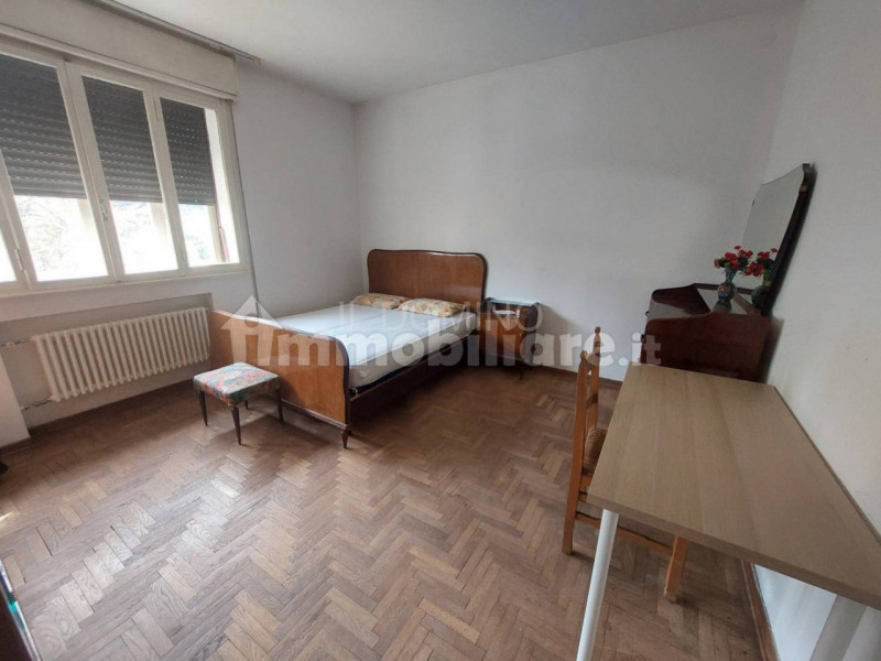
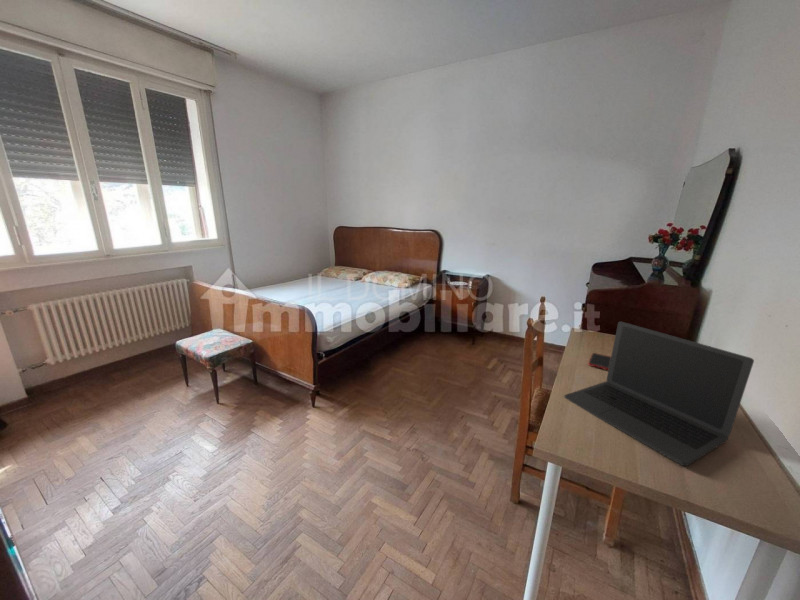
+ cell phone [588,352,611,371]
+ laptop [564,321,755,467]
